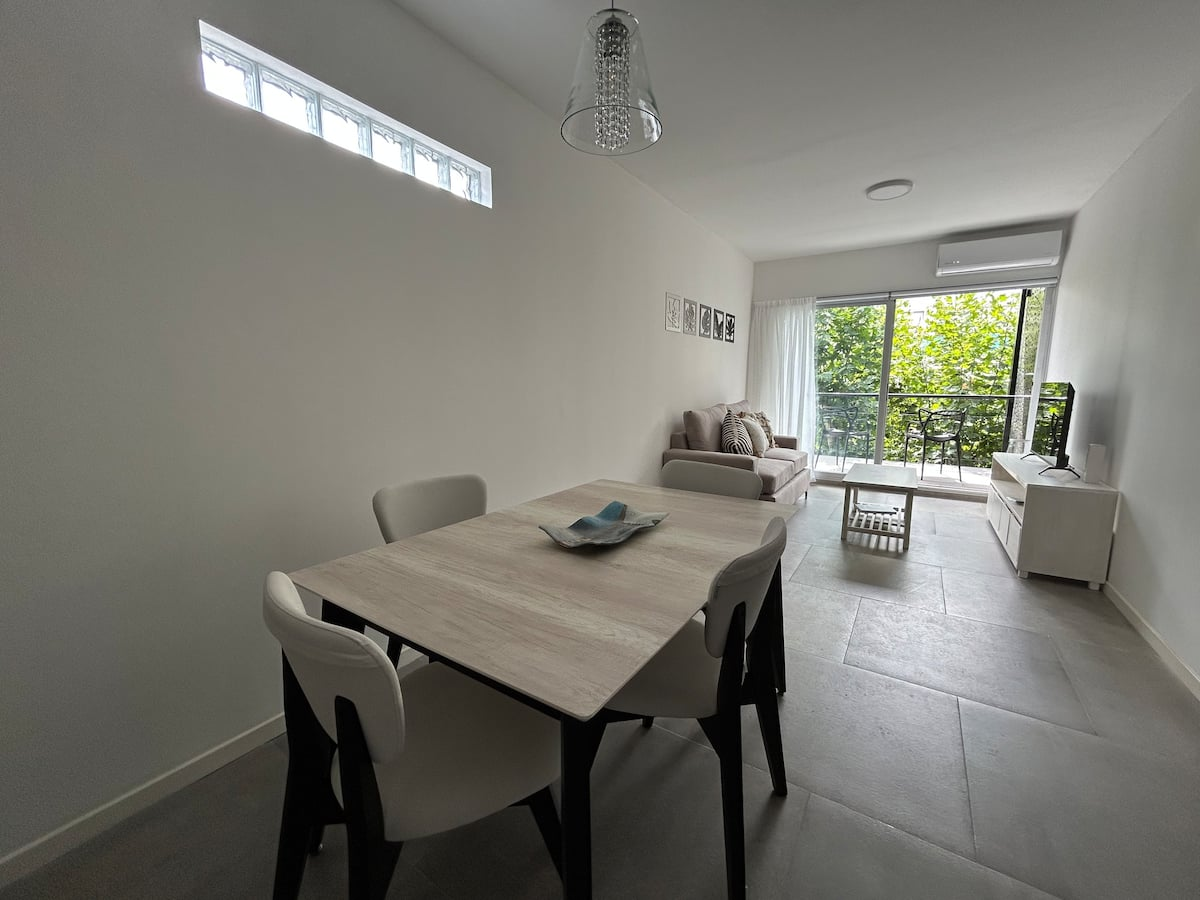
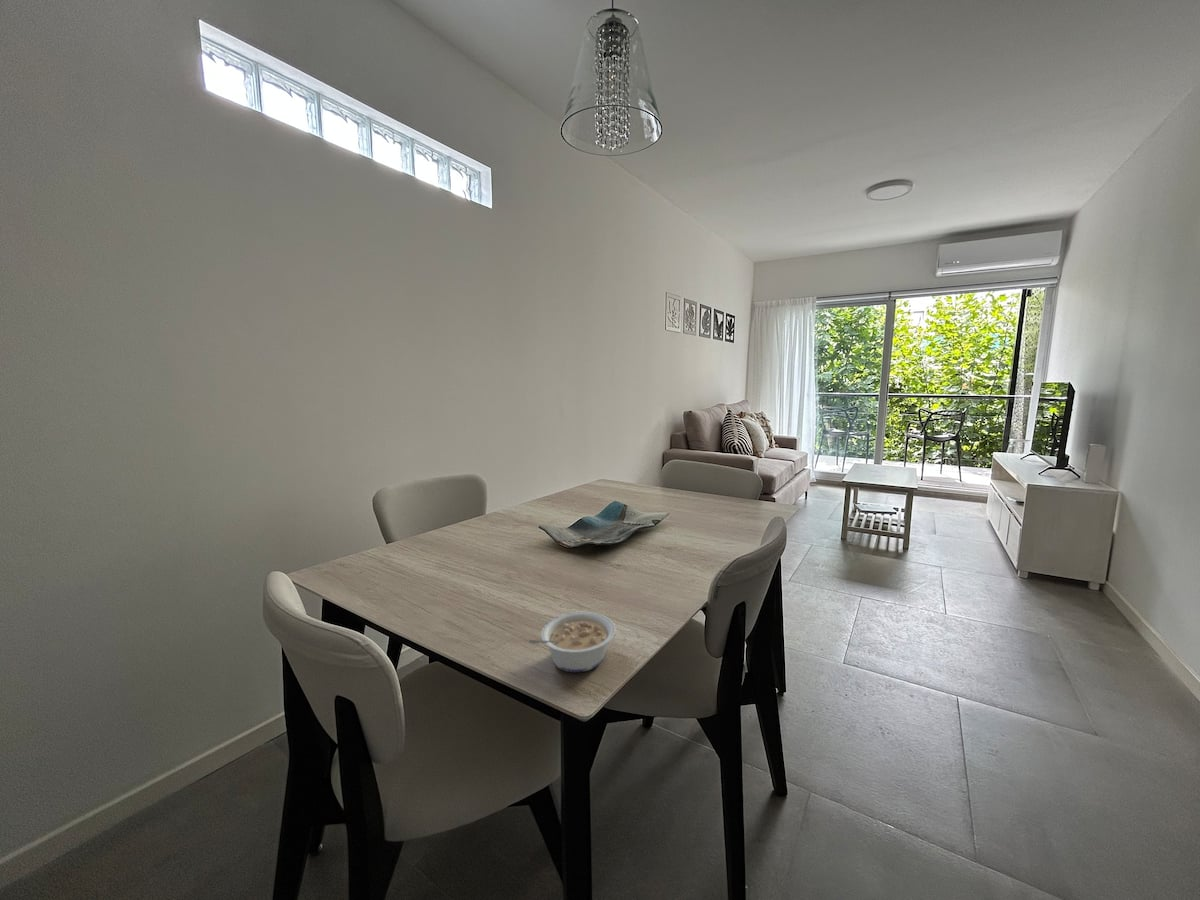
+ legume [527,611,617,673]
